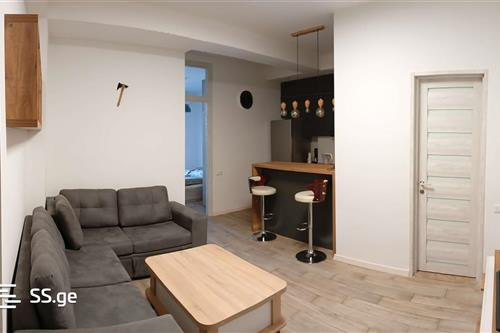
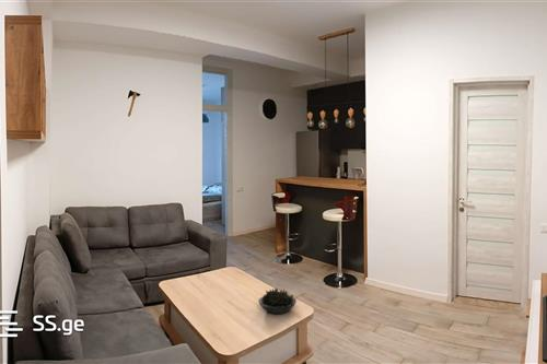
+ succulent plant [257,287,298,315]
